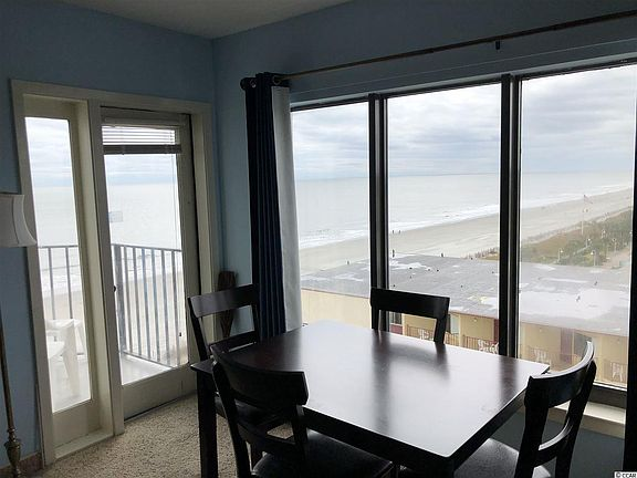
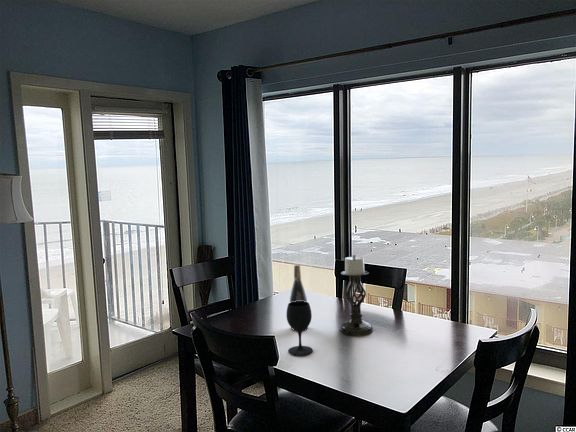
+ candle holder [339,254,374,337]
+ wine bottle [289,264,309,332]
+ wine glass [285,301,314,357]
